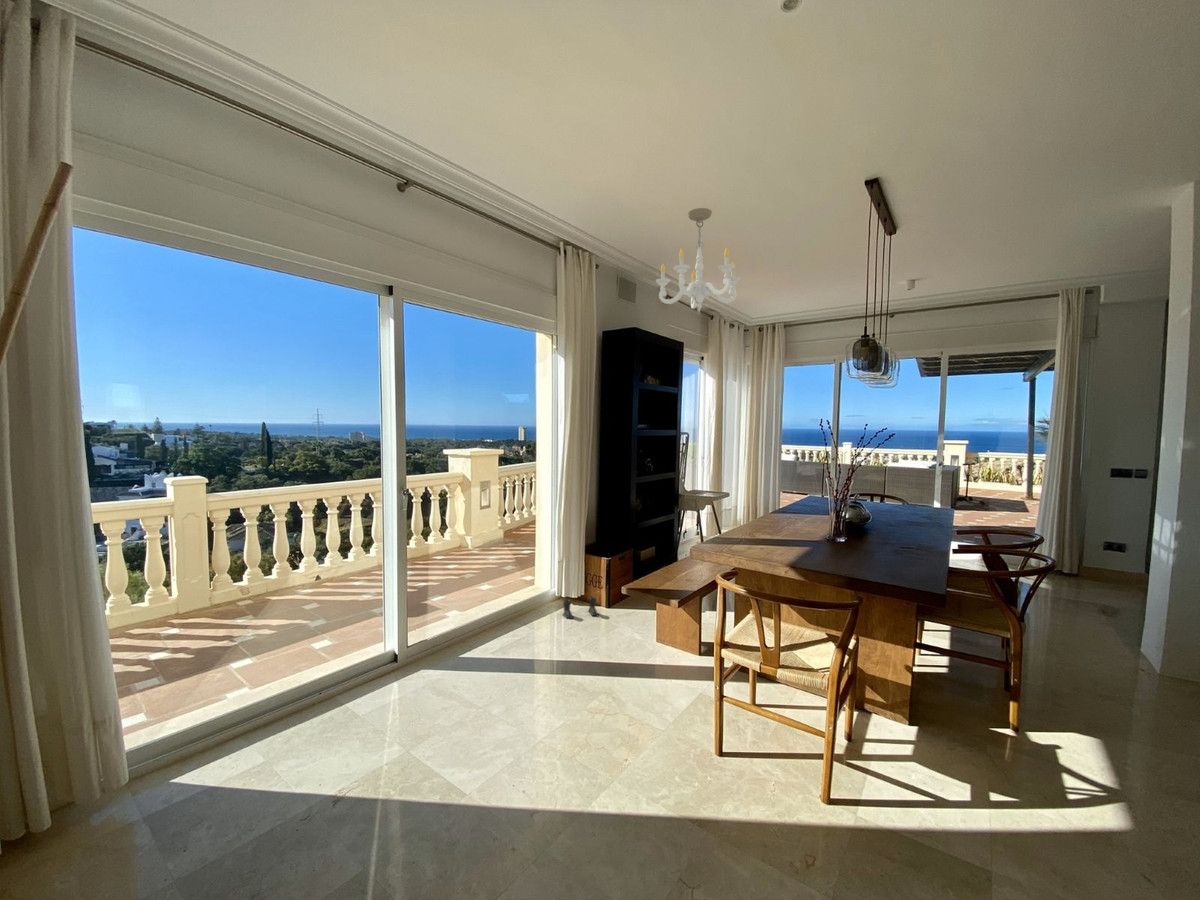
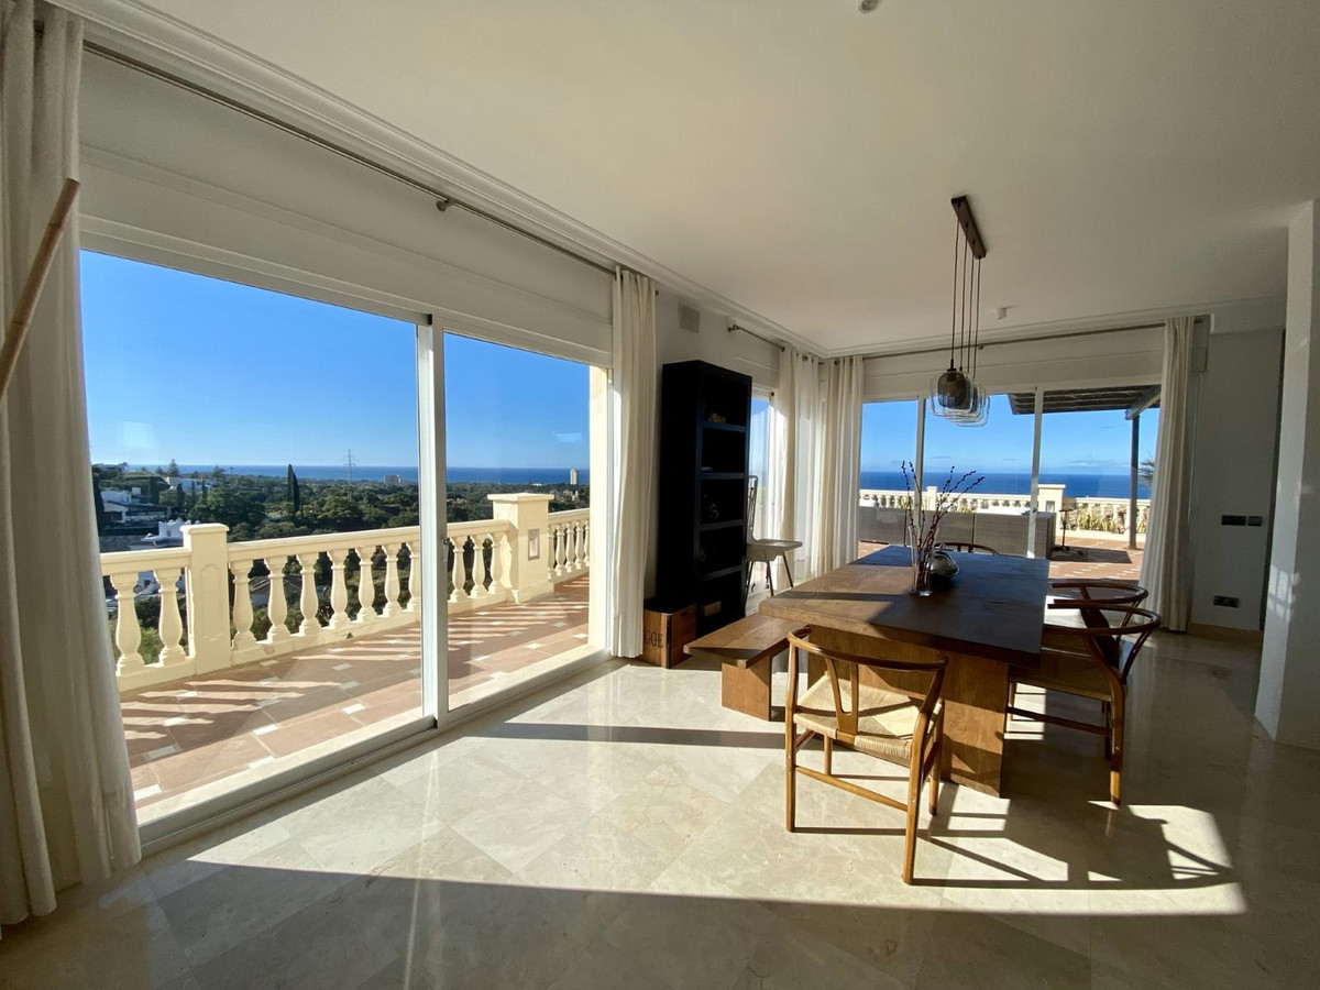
- boots [562,595,600,620]
- chandelier [654,207,742,316]
